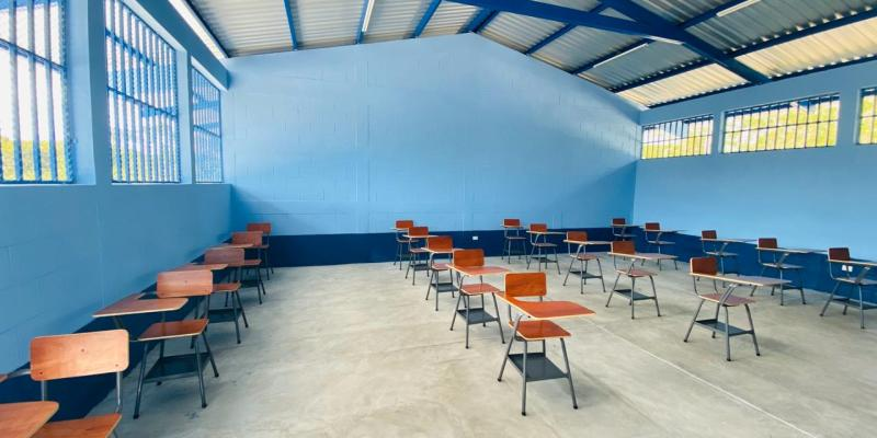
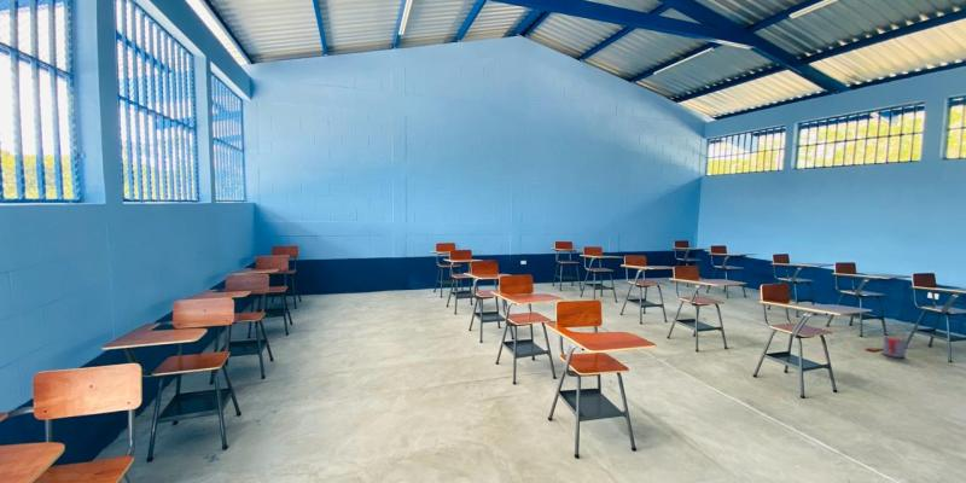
+ bucket [865,327,907,359]
